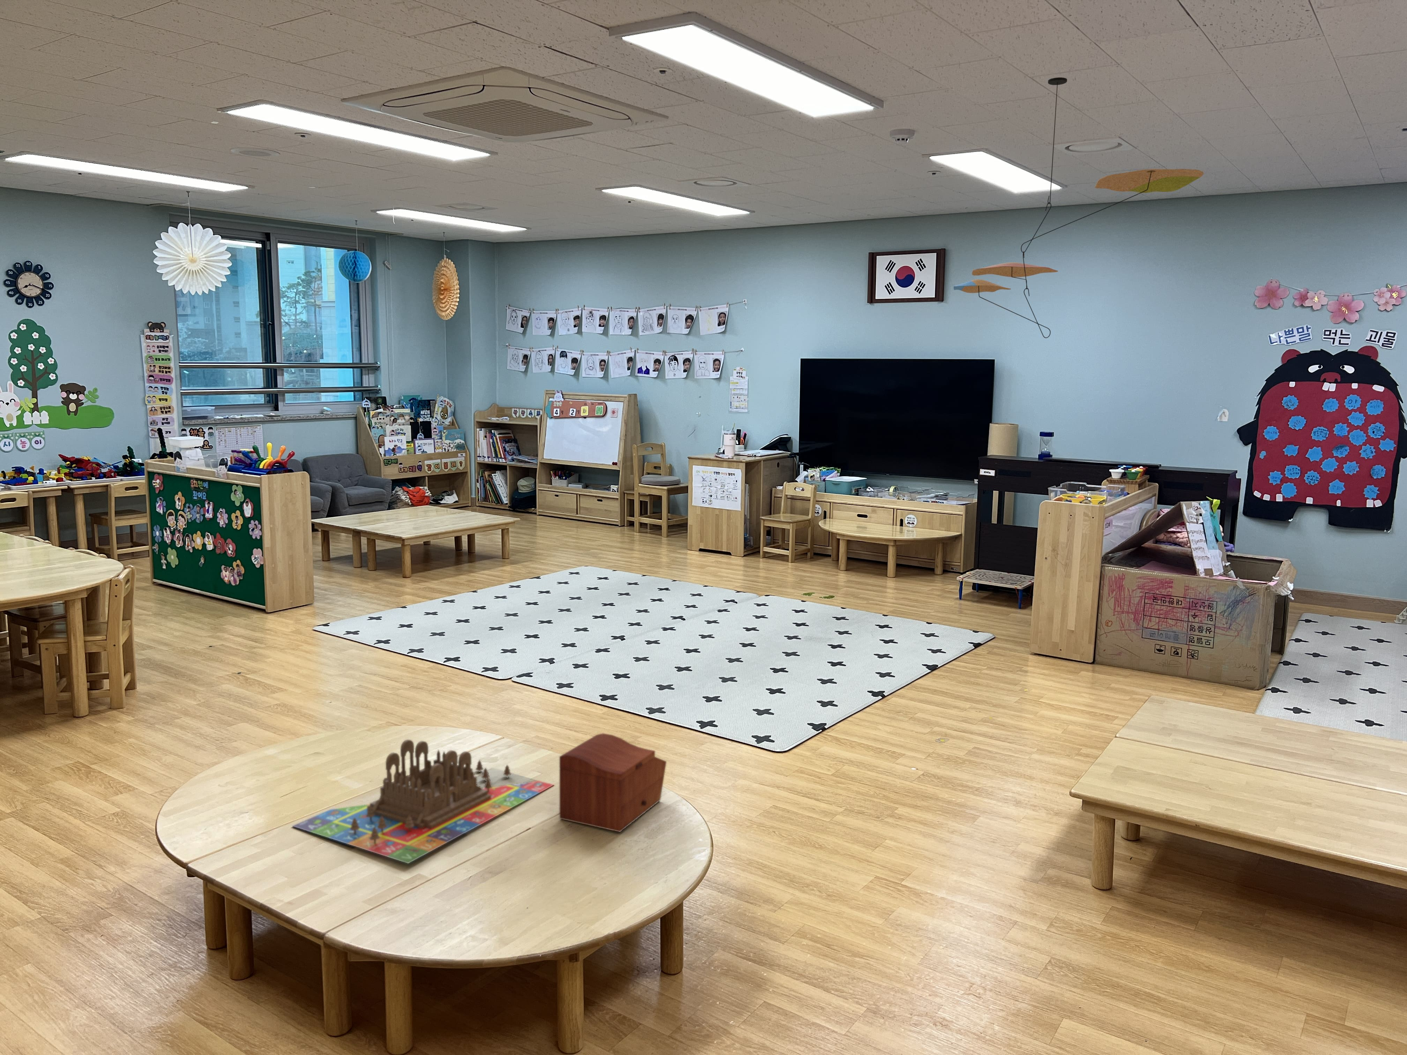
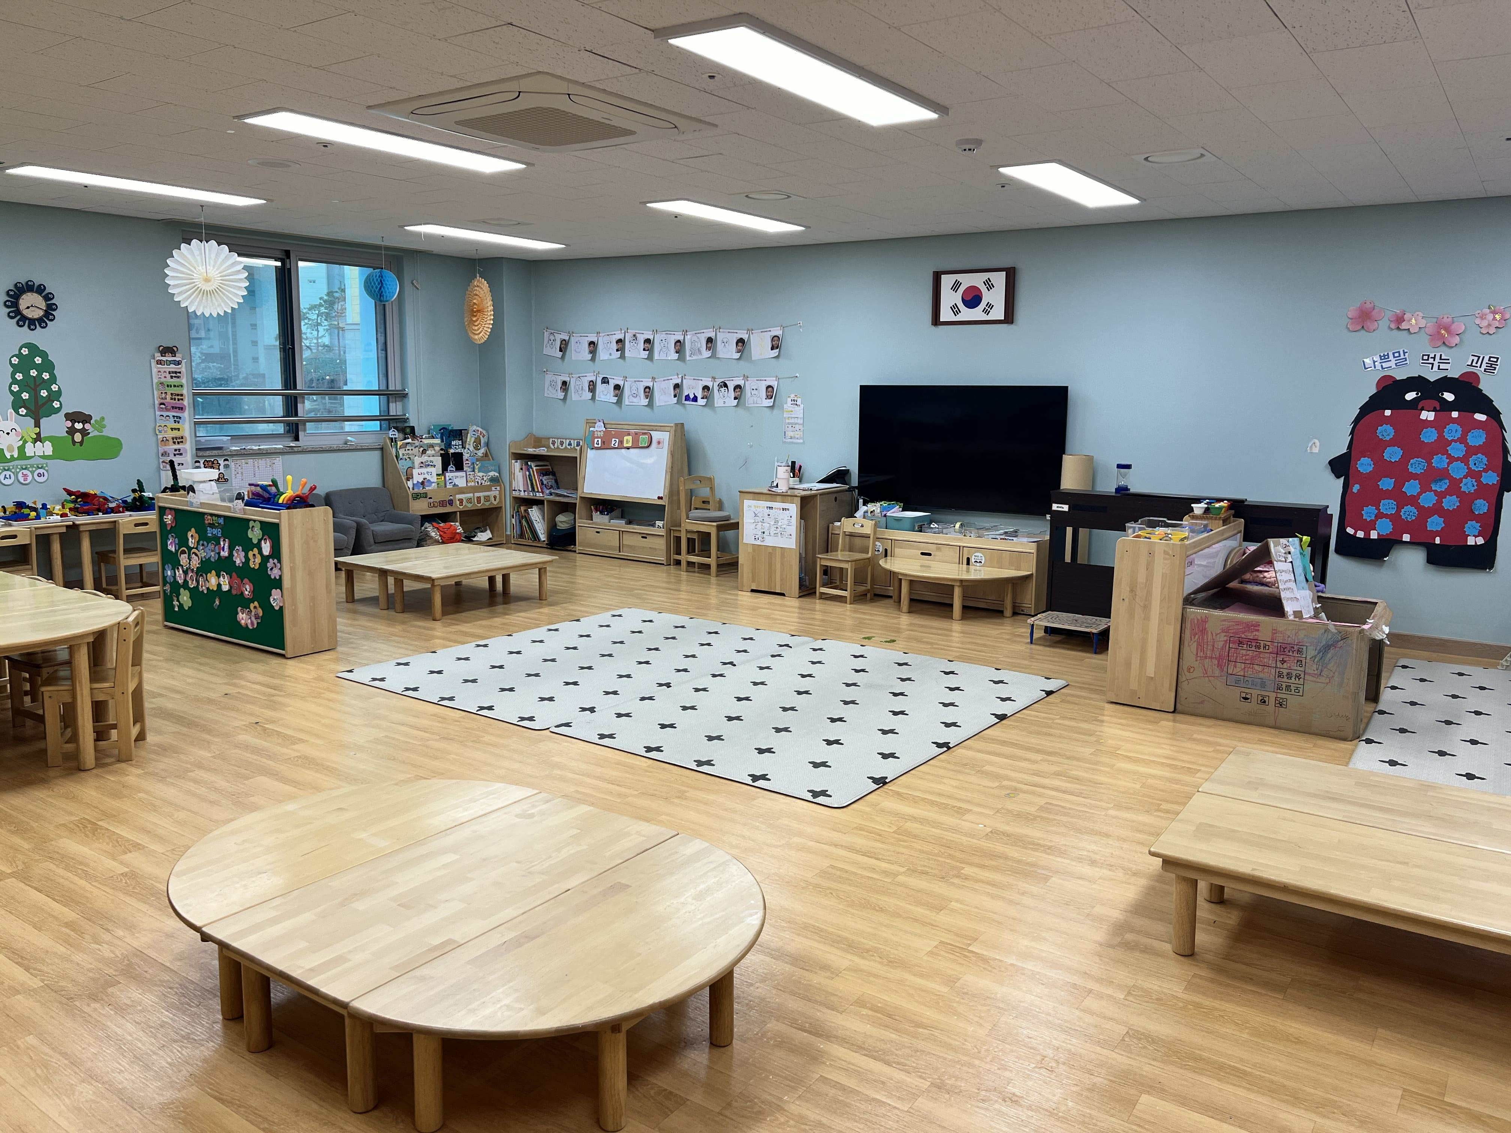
- sewing box [559,733,667,832]
- board game [291,739,555,863]
- ceiling mobile [954,78,1204,338]
